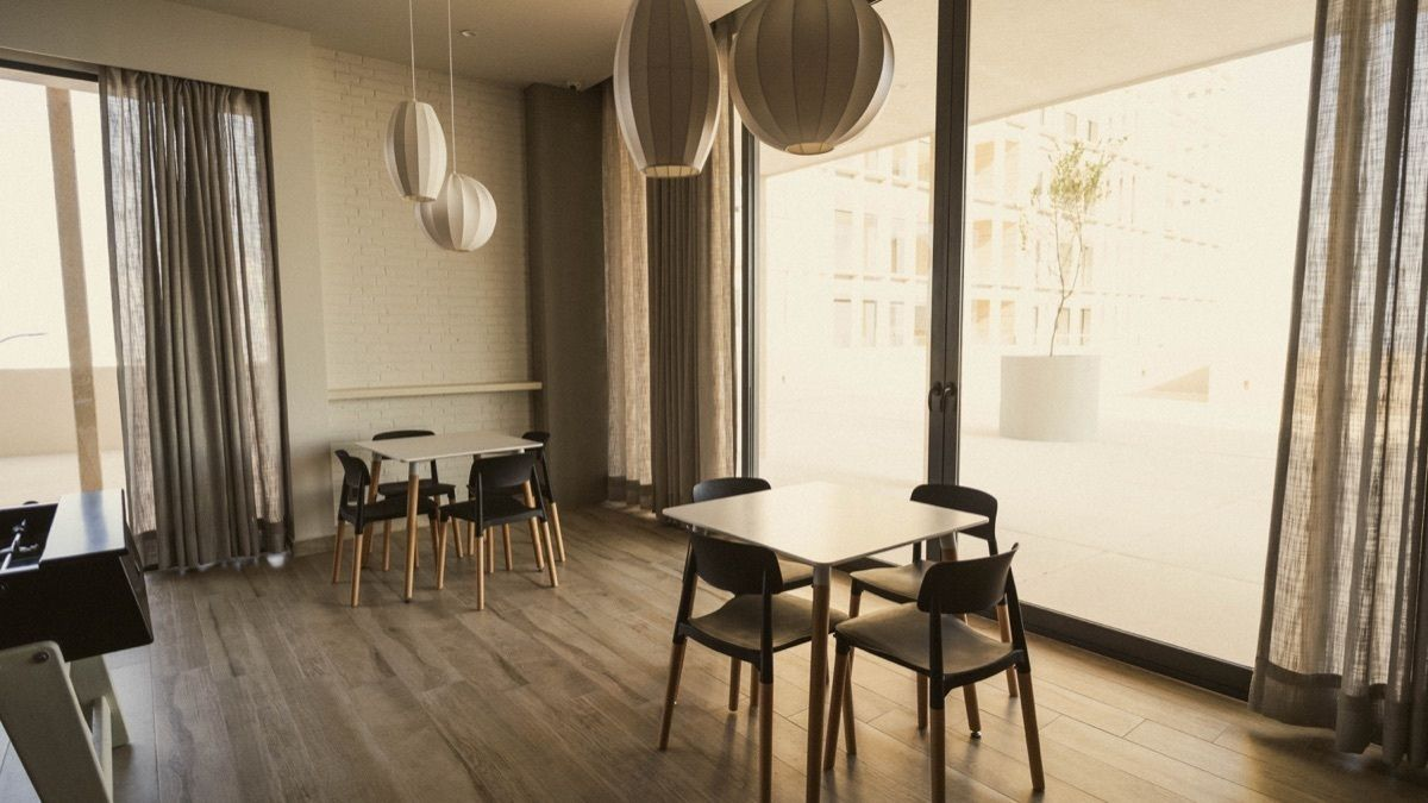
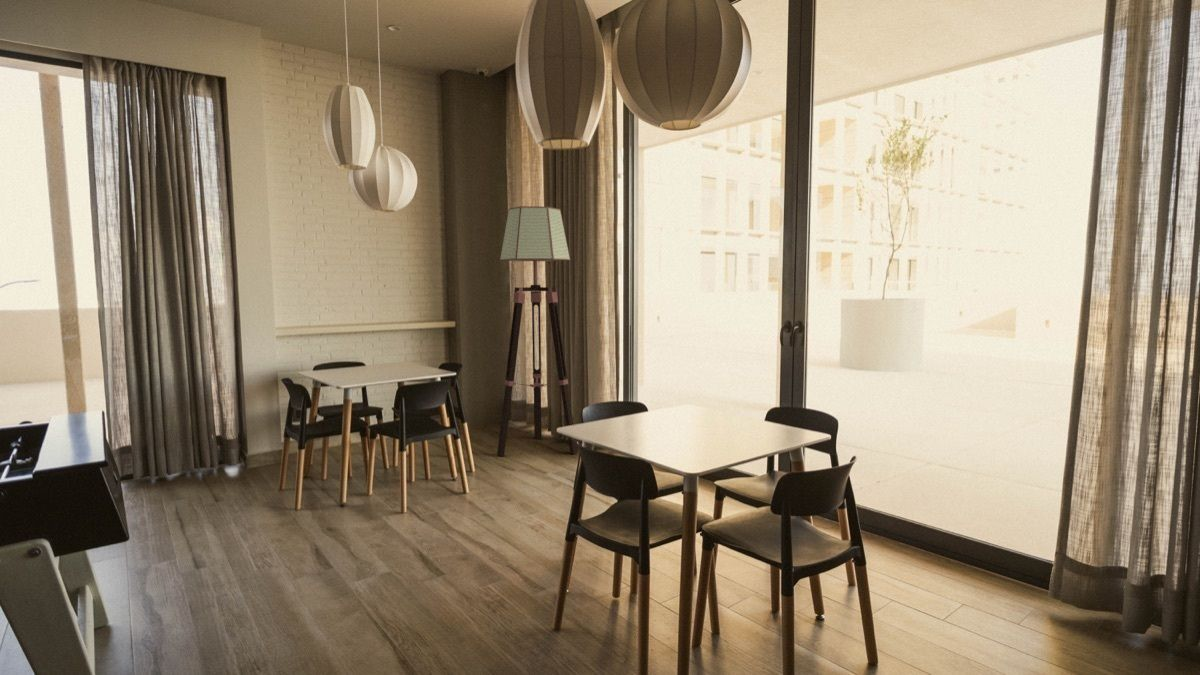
+ floor lamp [496,205,578,457]
